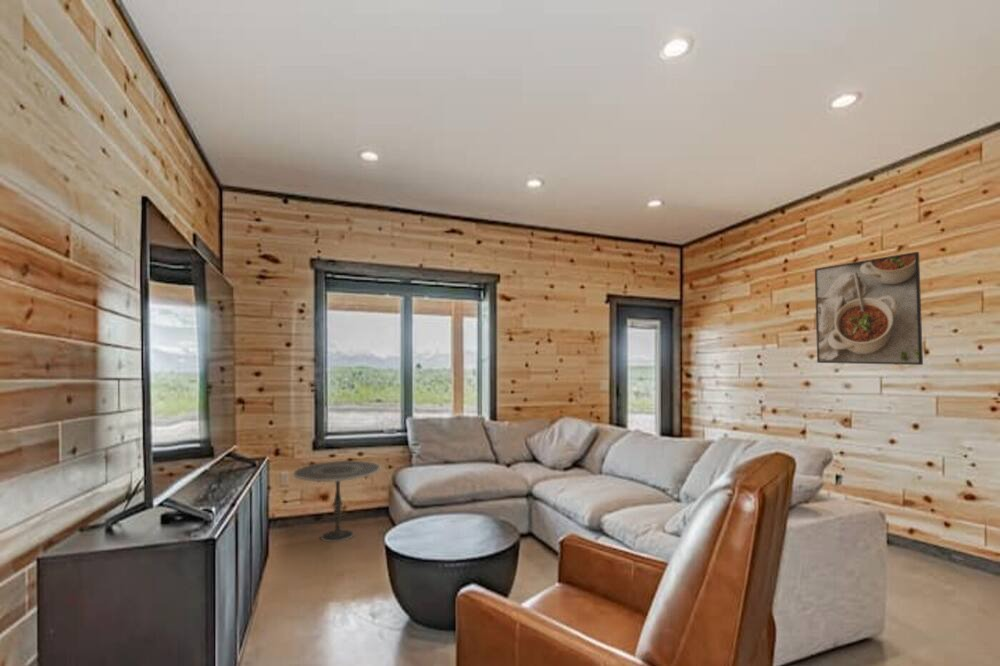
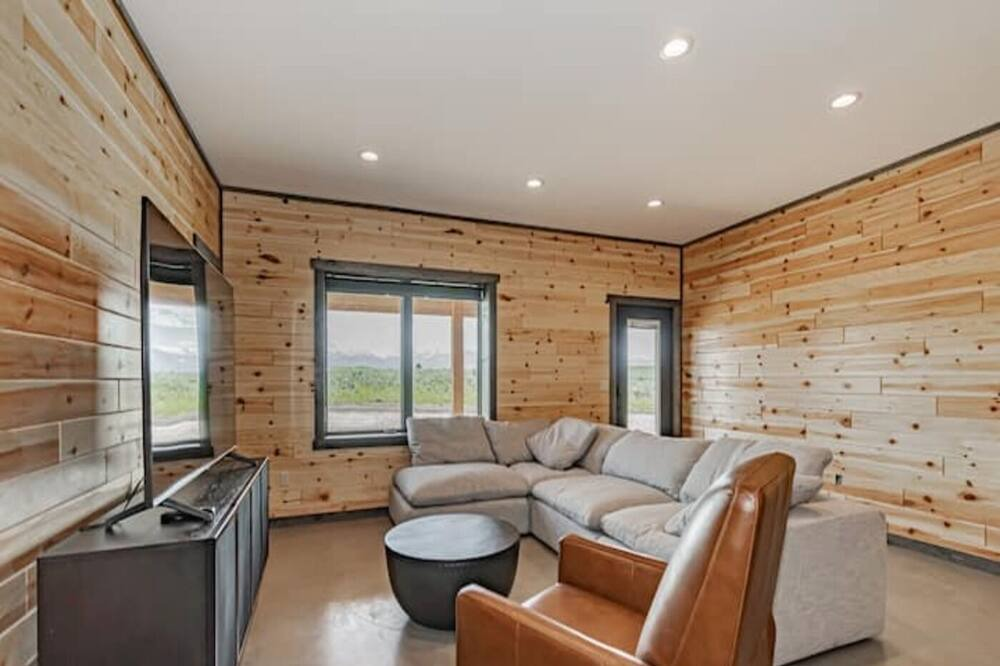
- side table [292,460,381,543]
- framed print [814,251,924,366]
